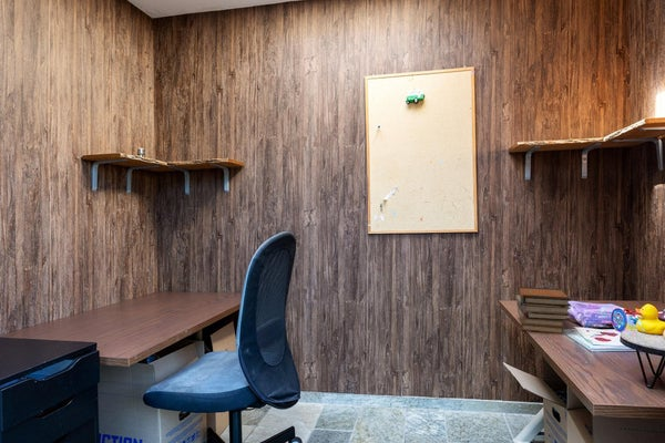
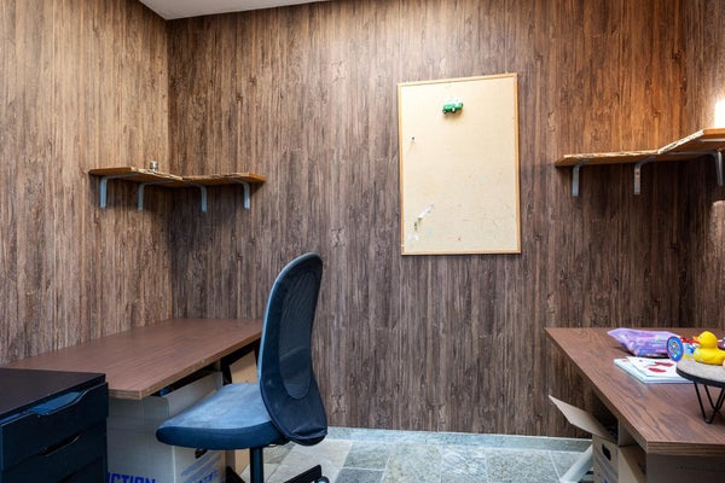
- book stack [515,286,572,334]
